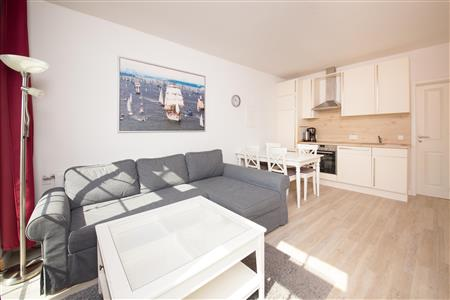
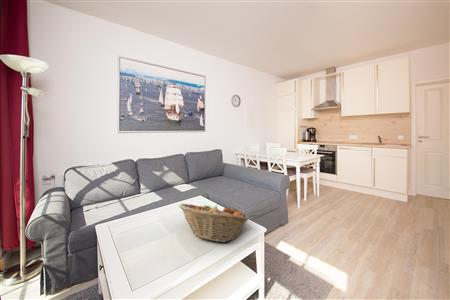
+ fruit basket [178,203,250,243]
